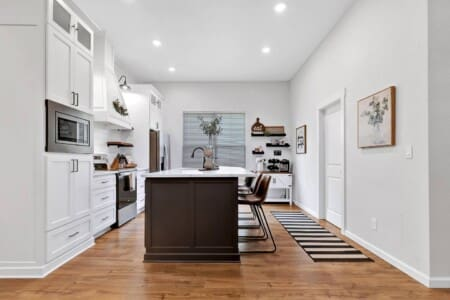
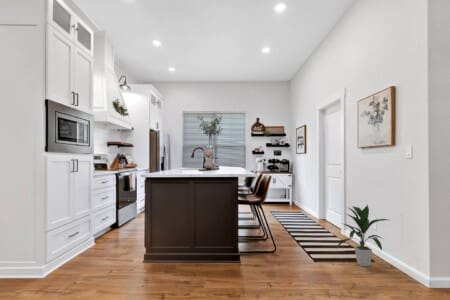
+ indoor plant [335,203,389,267]
